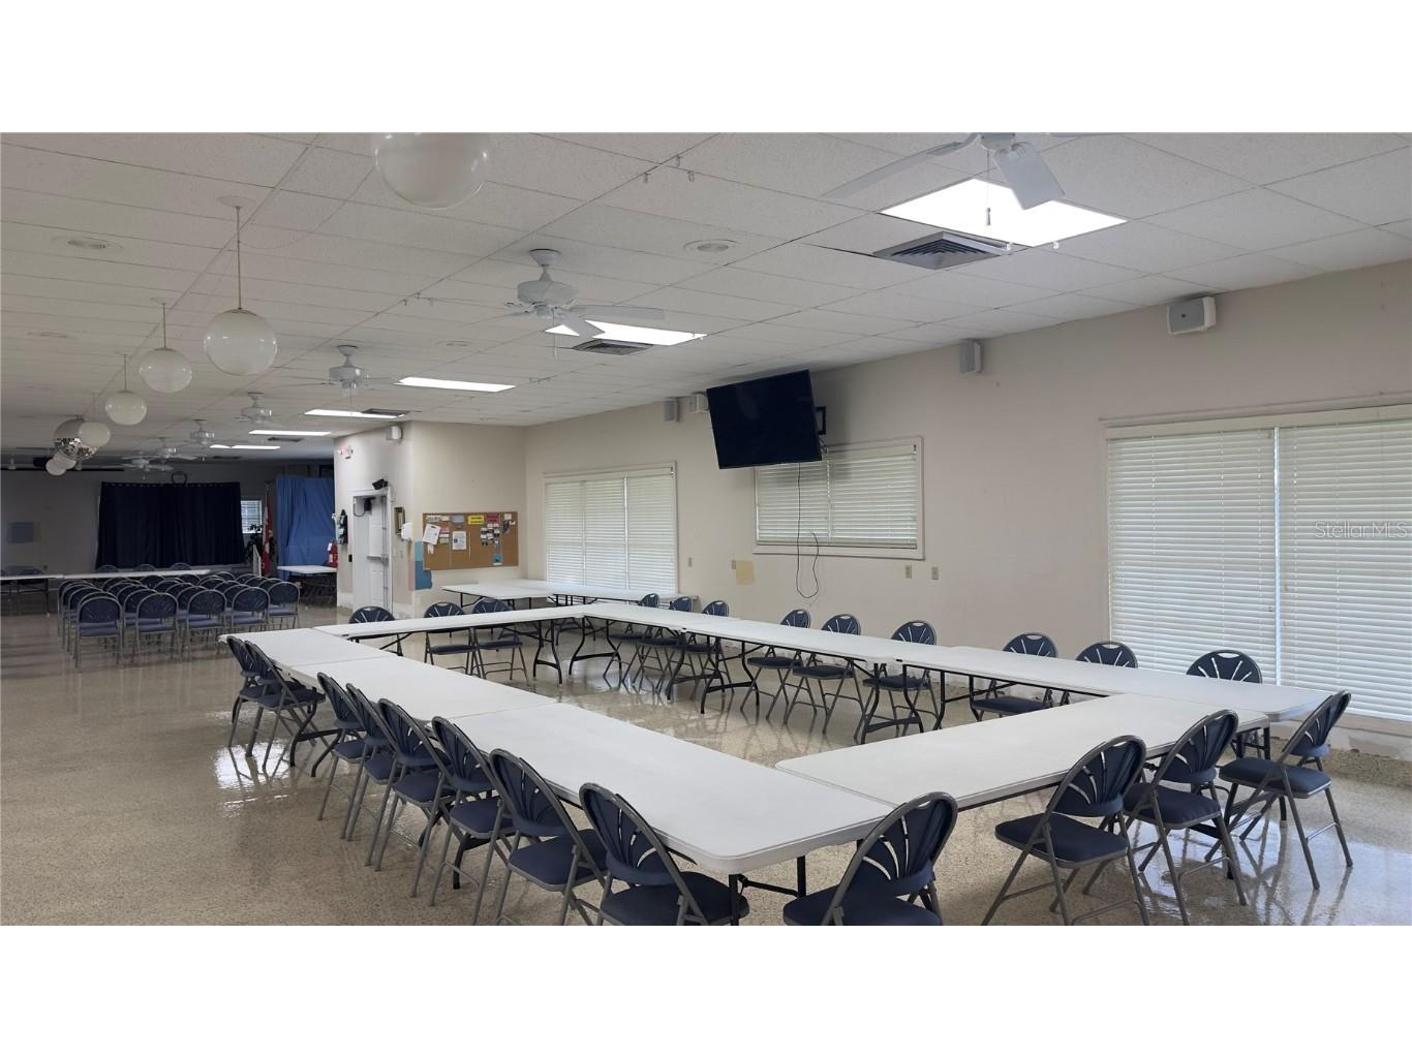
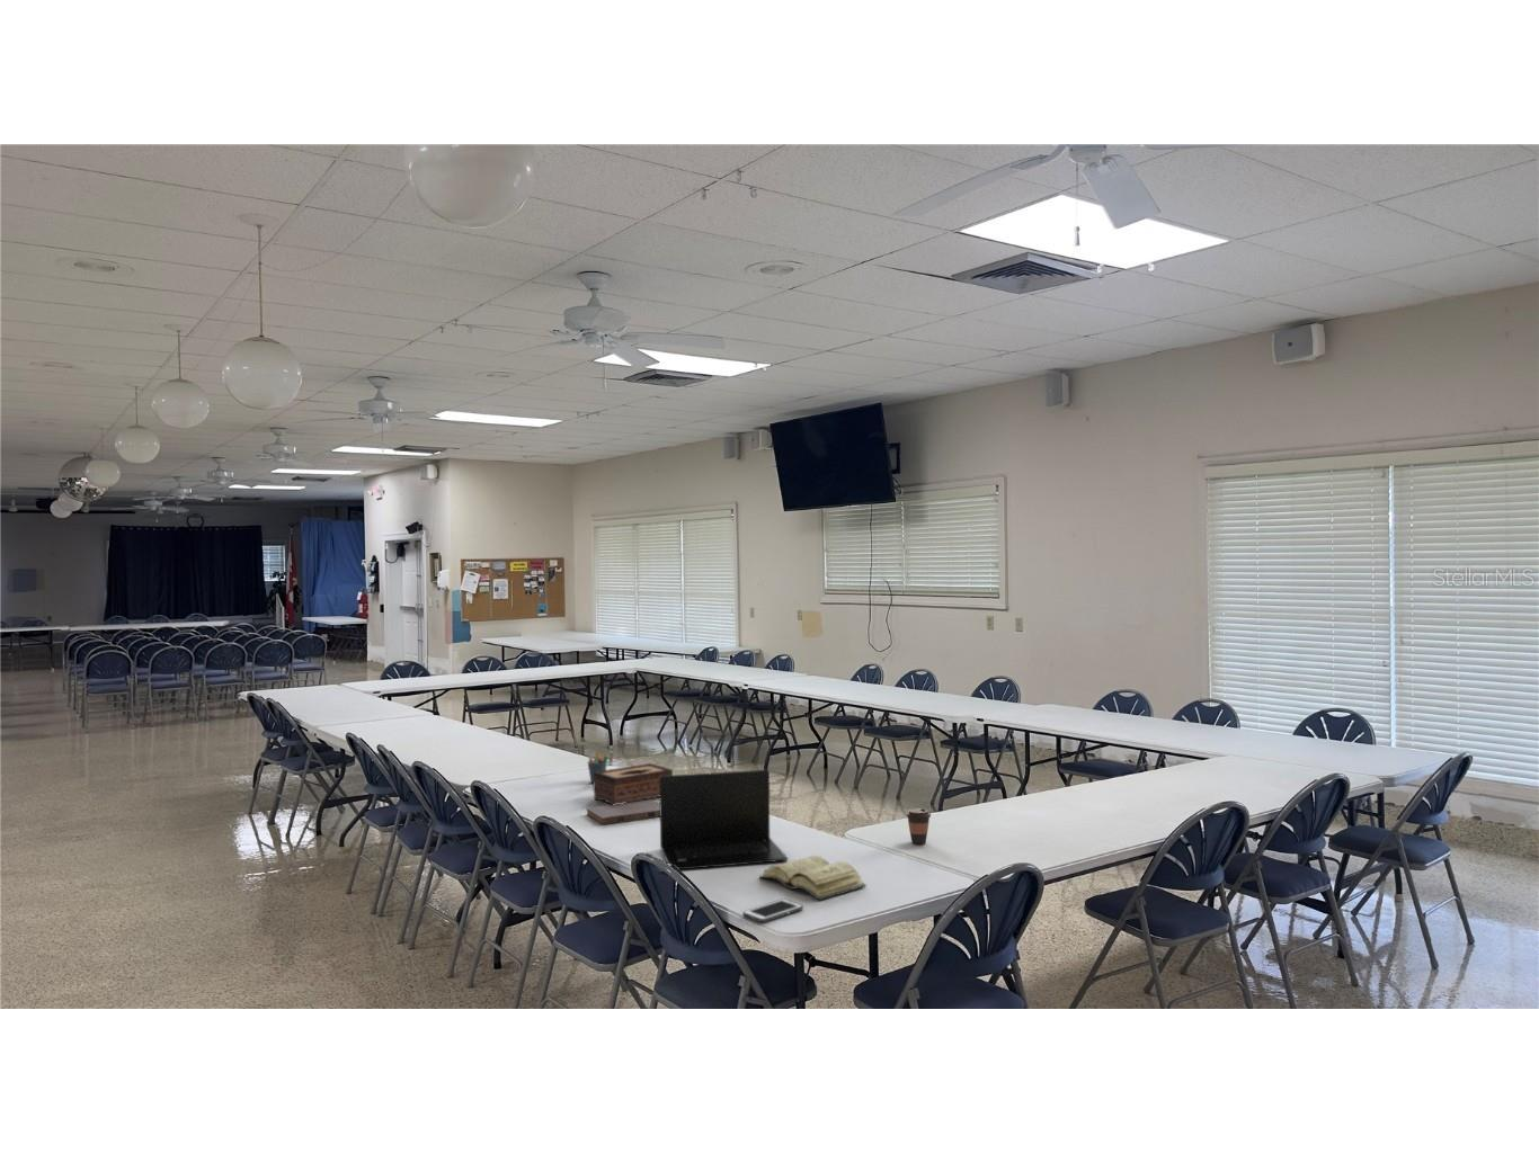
+ diary [759,855,868,902]
+ coffee cup [905,808,932,845]
+ pen holder [585,751,610,784]
+ book [585,798,660,825]
+ cell phone [743,897,805,923]
+ laptop [659,769,789,871]
+ tissue box [591,762,674,805]
